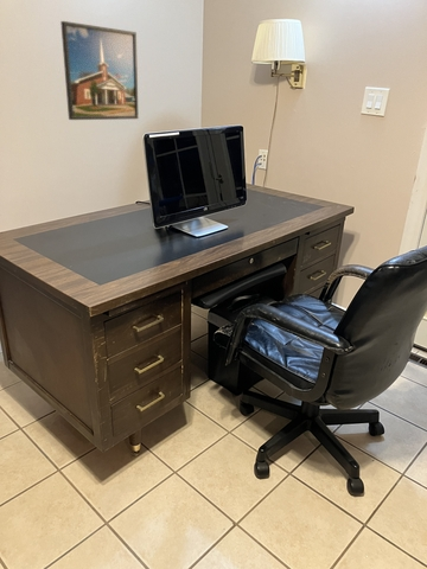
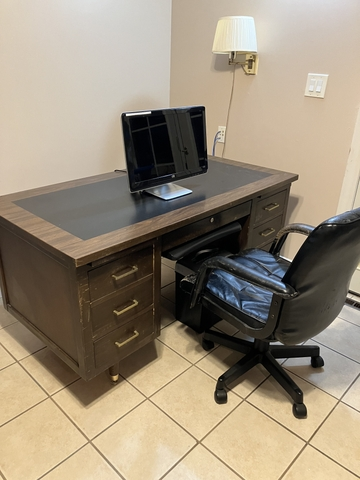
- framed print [59,20,140,121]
